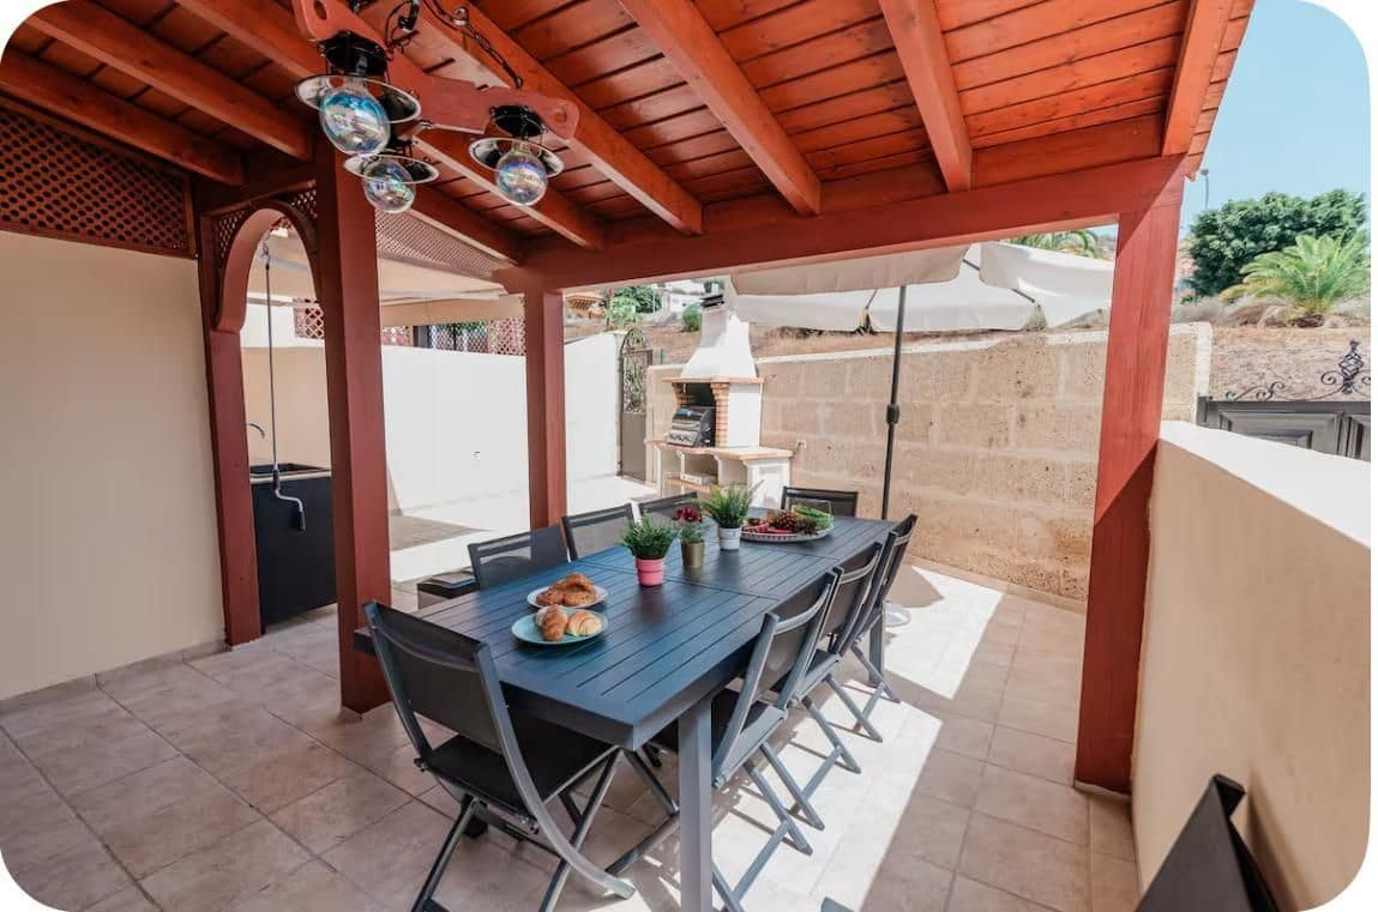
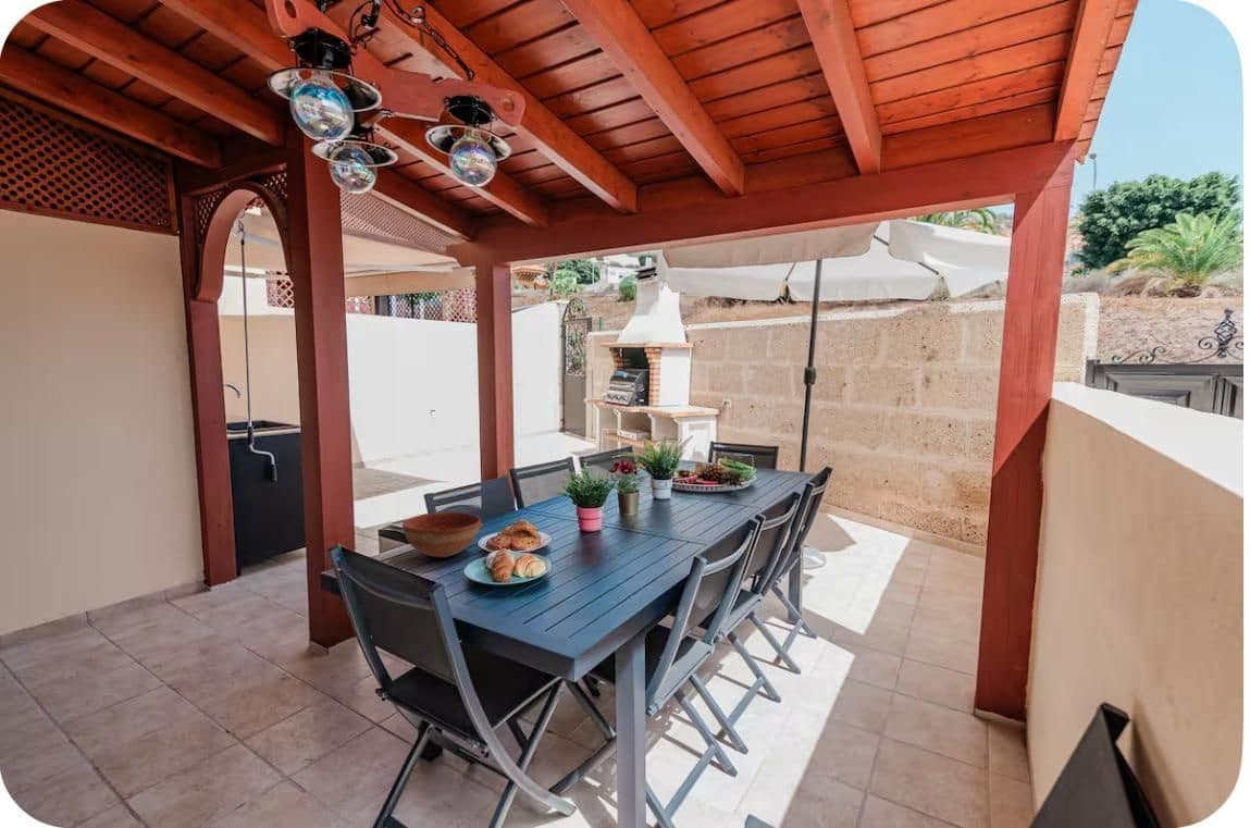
+ bowl [401,511,483,558]
